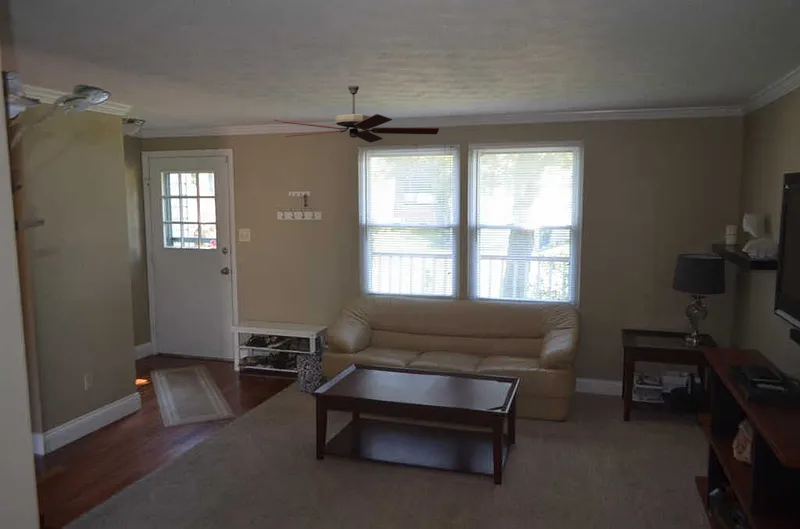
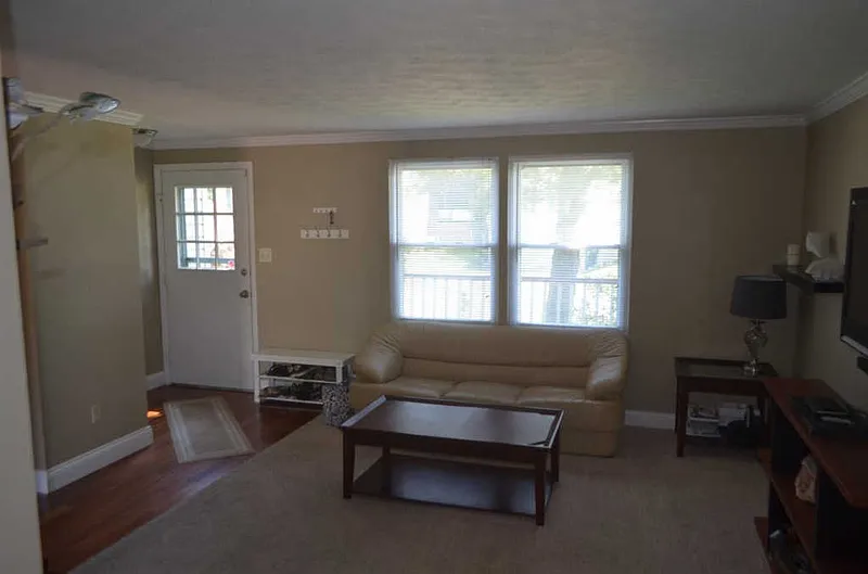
- ceiling fan [274,85,440,144]
